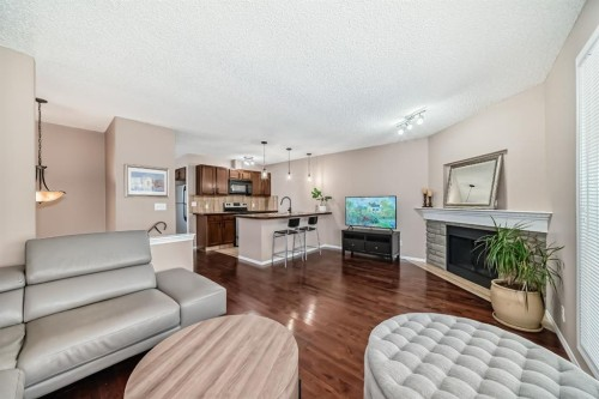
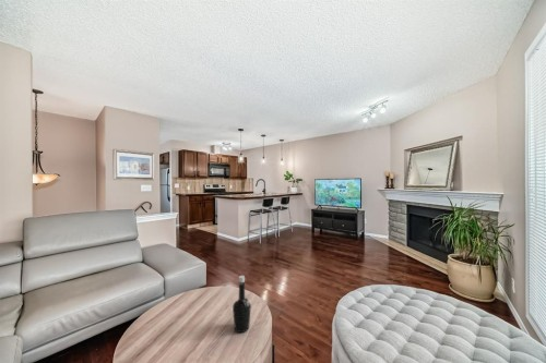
+ bottle [232,275,252,334]
